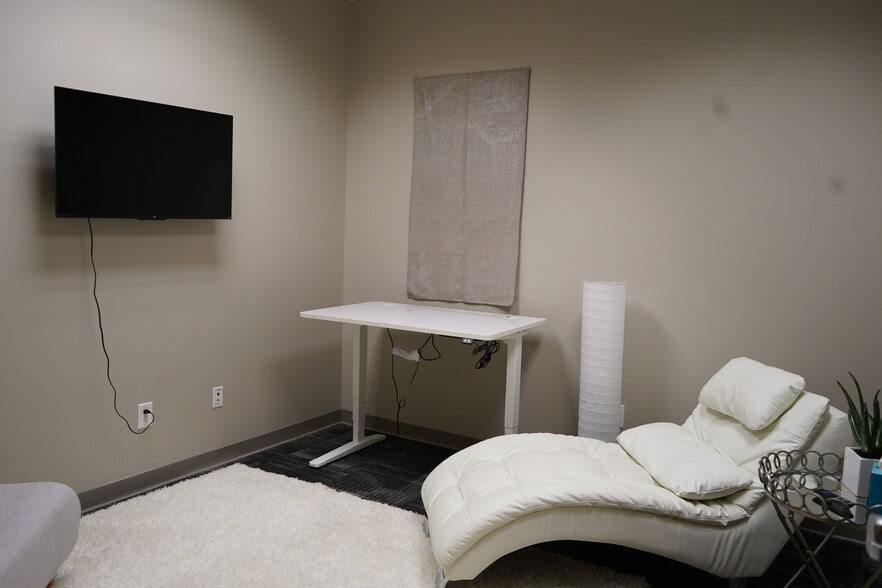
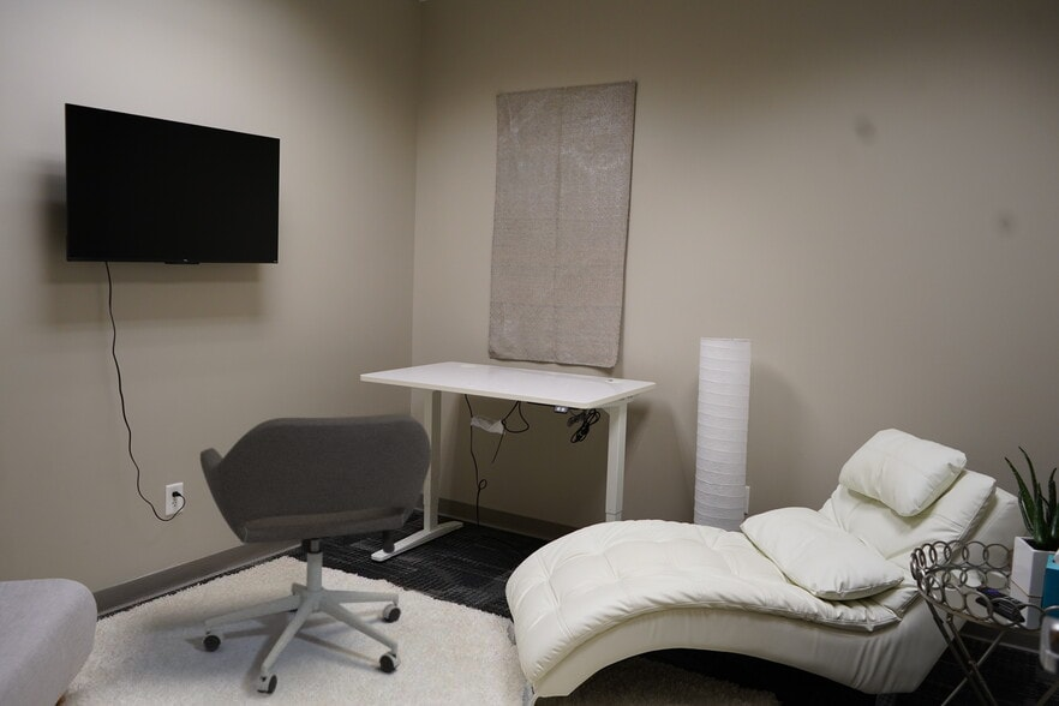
+ office chair [199,413,432,695]
